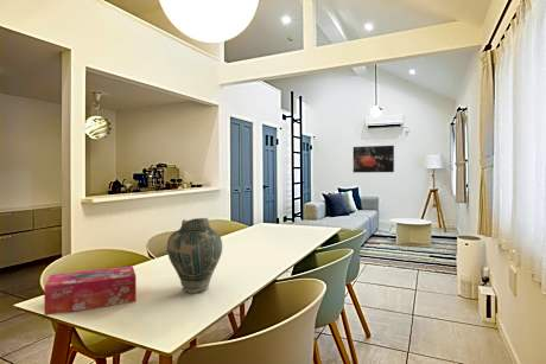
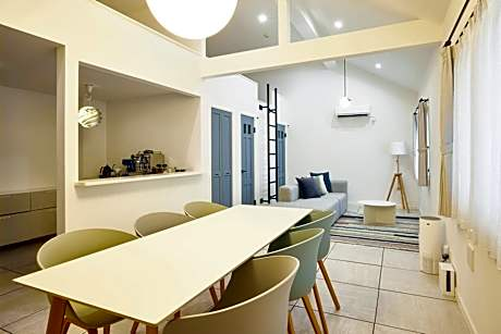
- wall art [353,145,395,173]
- tissue box [43,264,138,317]
- vase [166,217,223,294]
